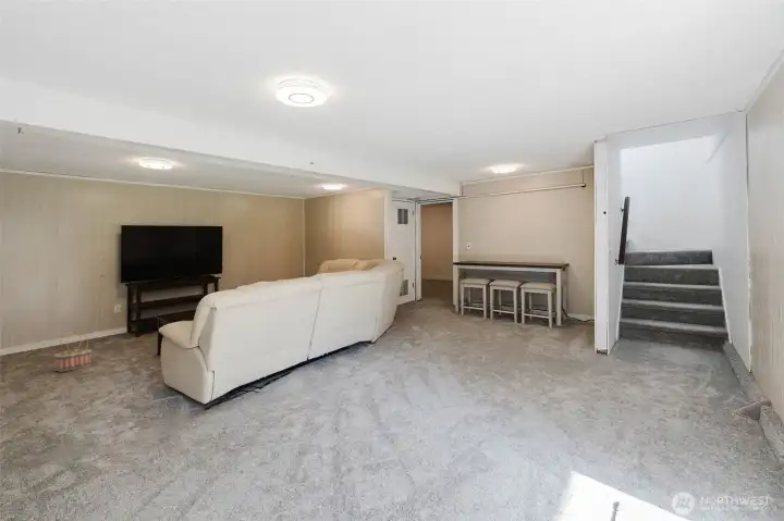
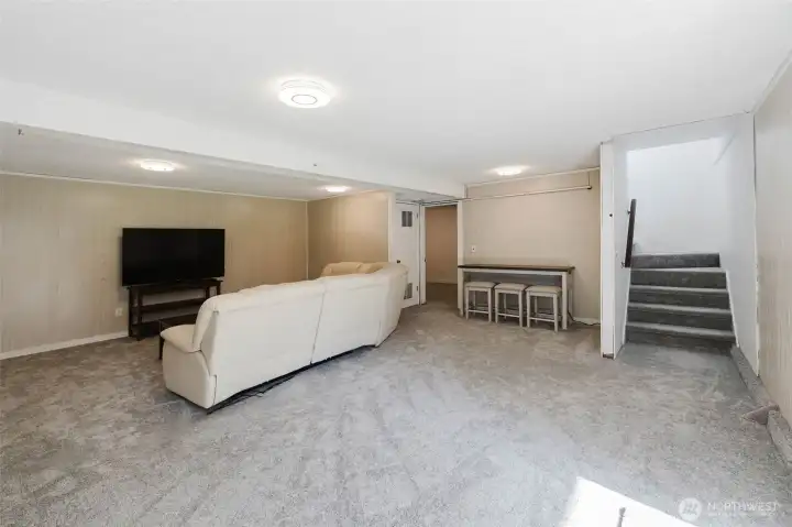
- basket [53,331,93,372]
